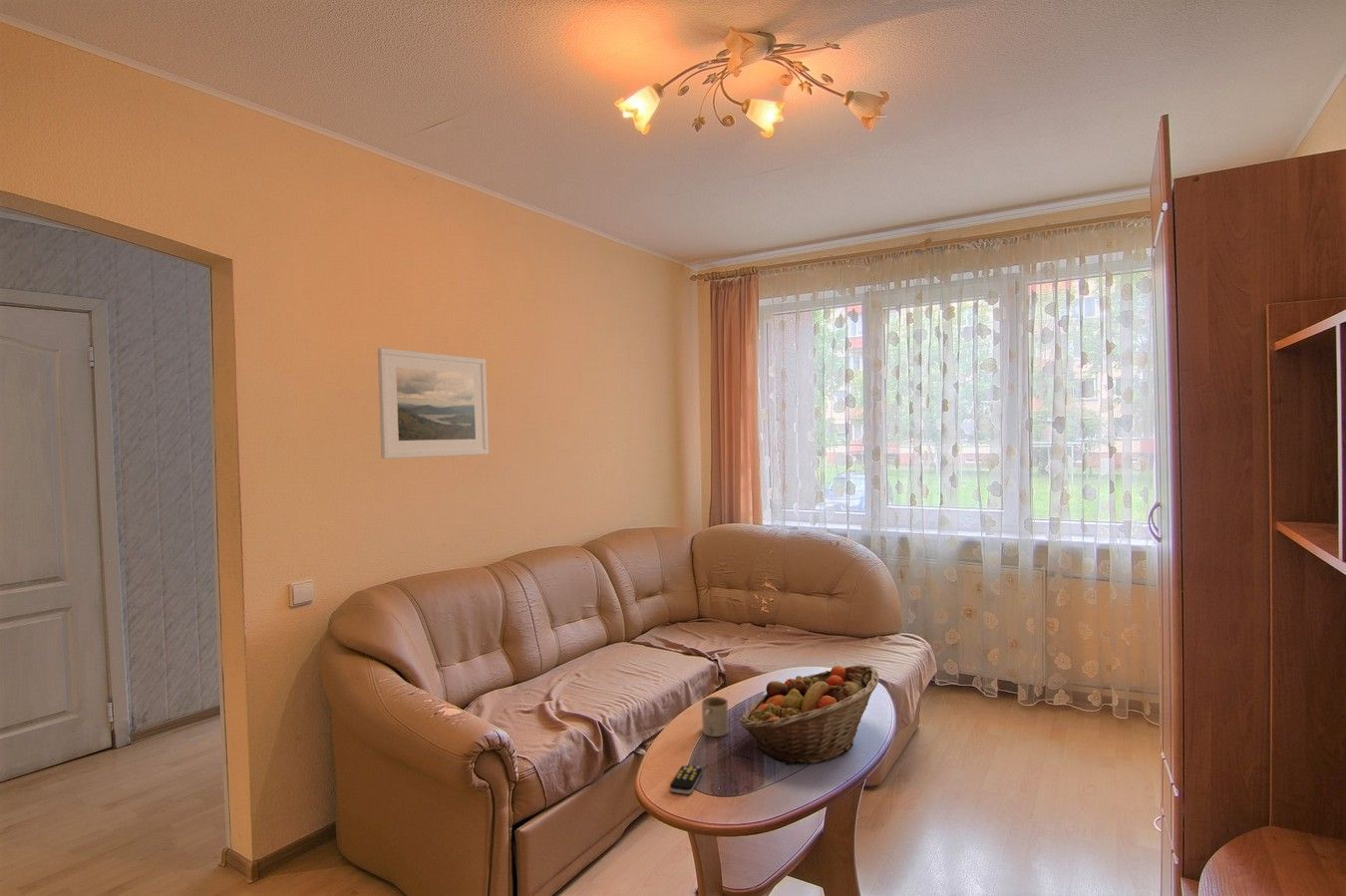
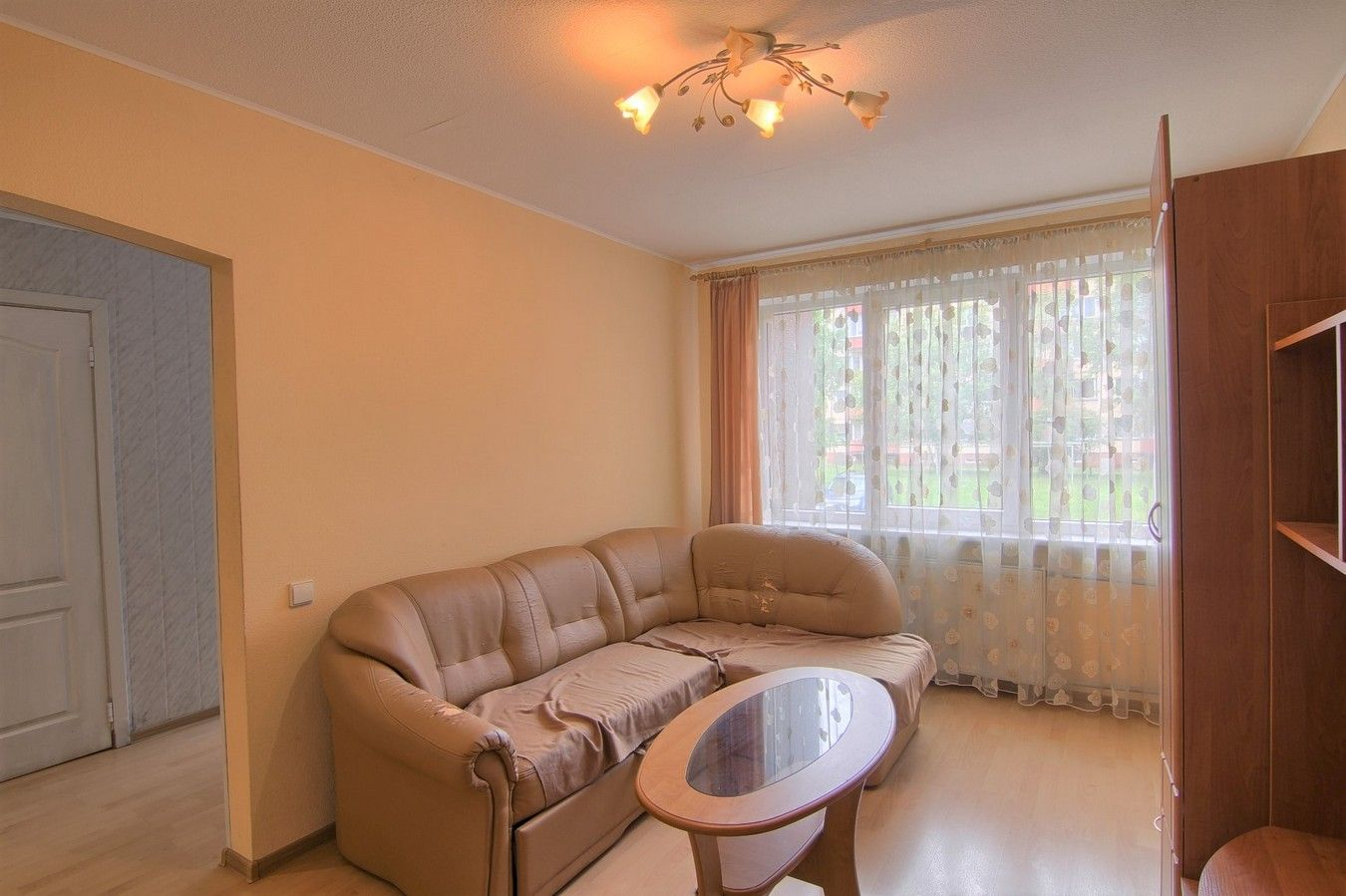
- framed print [377,347,490,459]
- fruit basket [739,664,880,765]
- mug [701,696,730,738]
- remote control [669,763,703,795]
